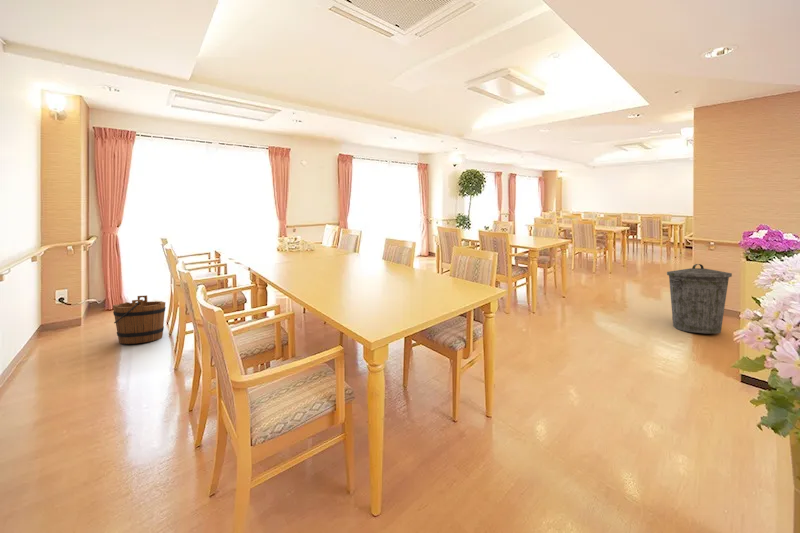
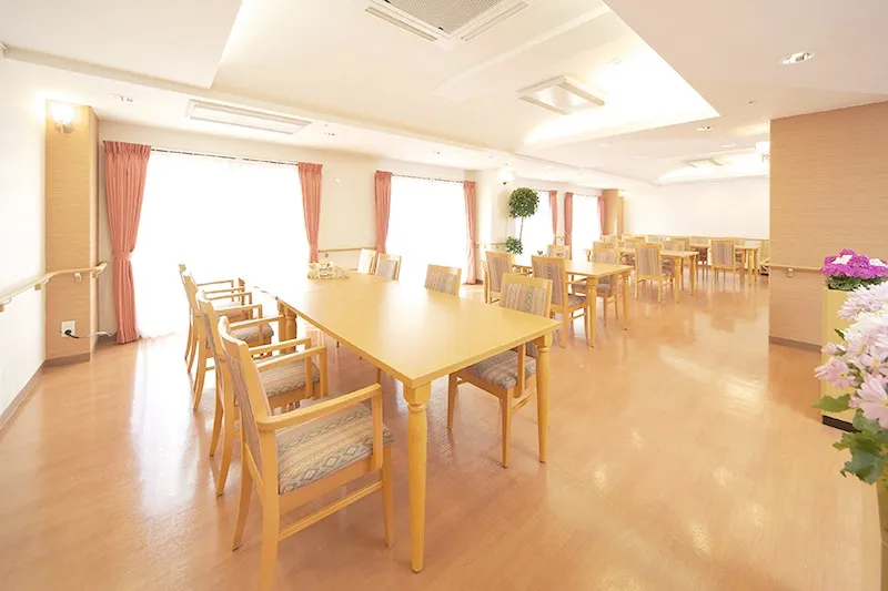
- bucket [112,294,167,345]
- trash can [666,263,733,335]
